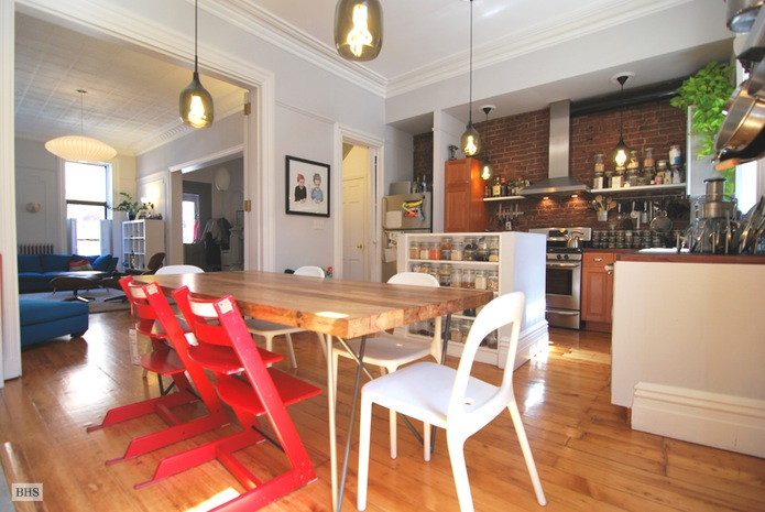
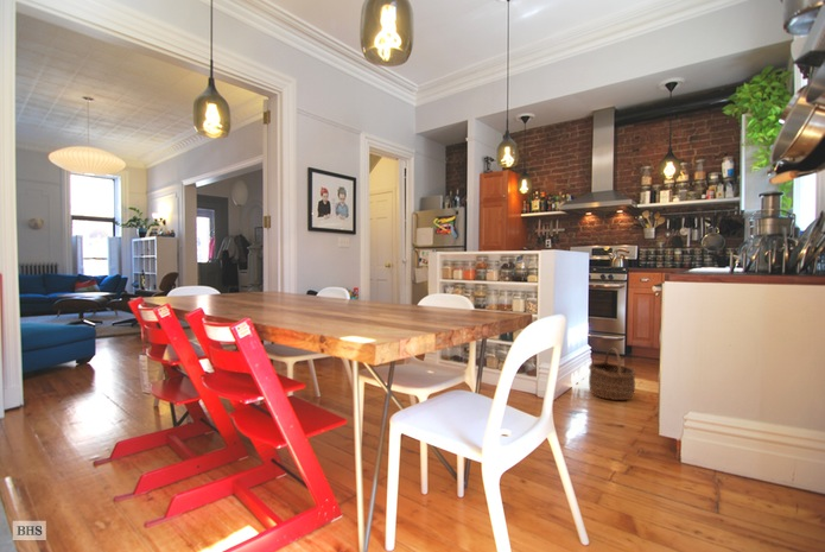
+ wicker basket [588,347,637,401]
